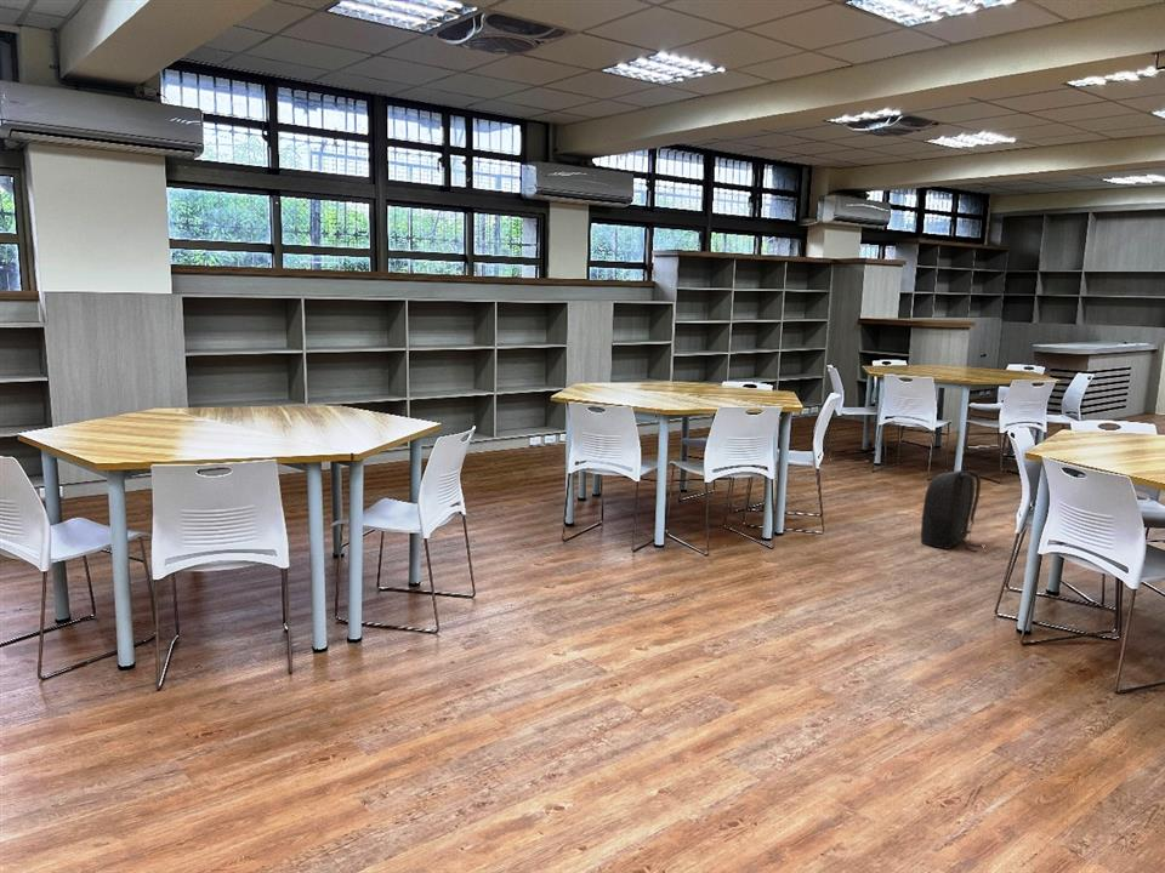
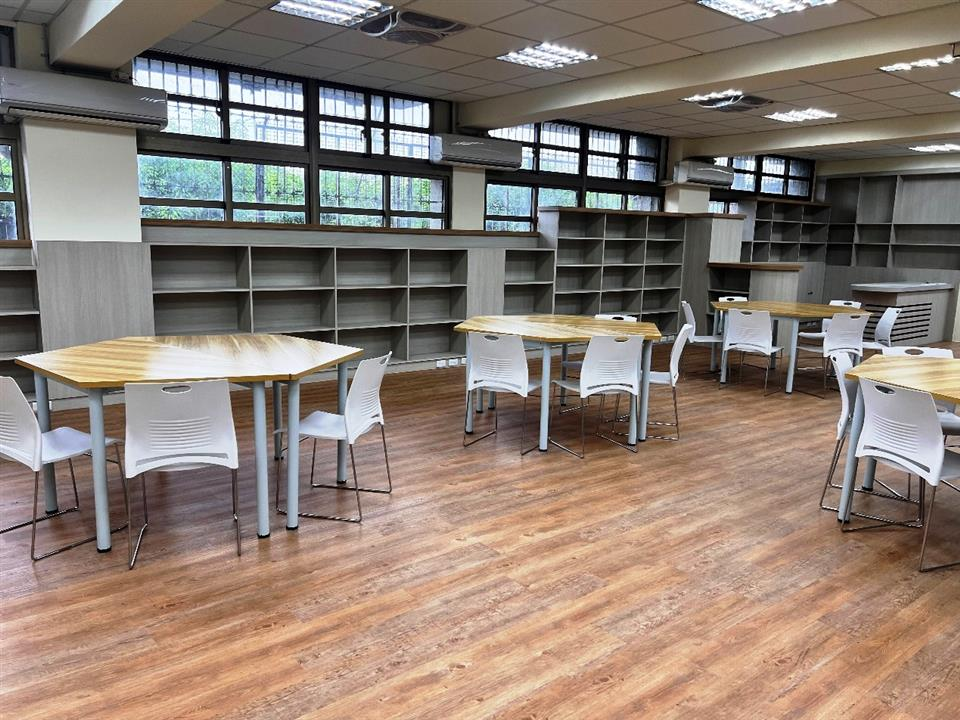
- backpack [920,467,982,553]
